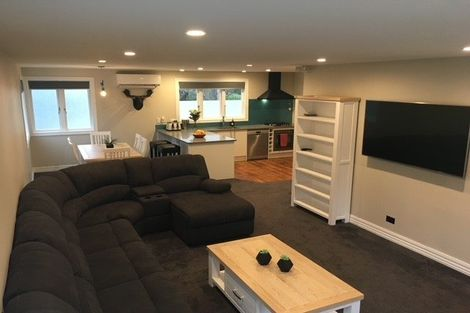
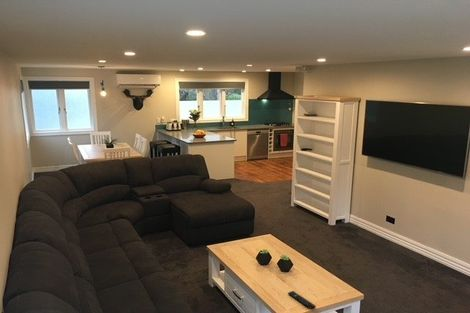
+ remote control [287,290,317,310]
